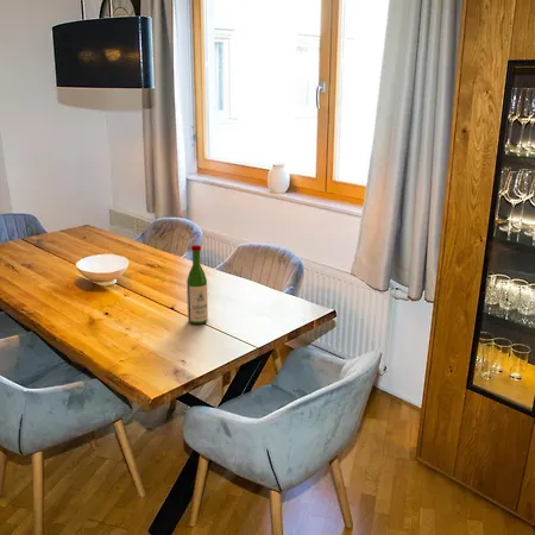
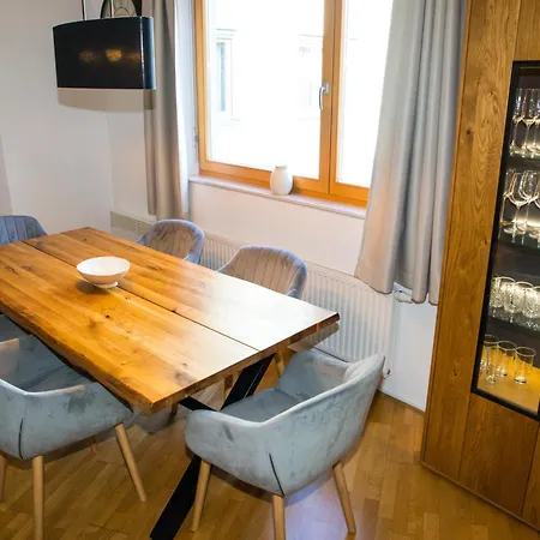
- wine bottle [185,244,209,326]
